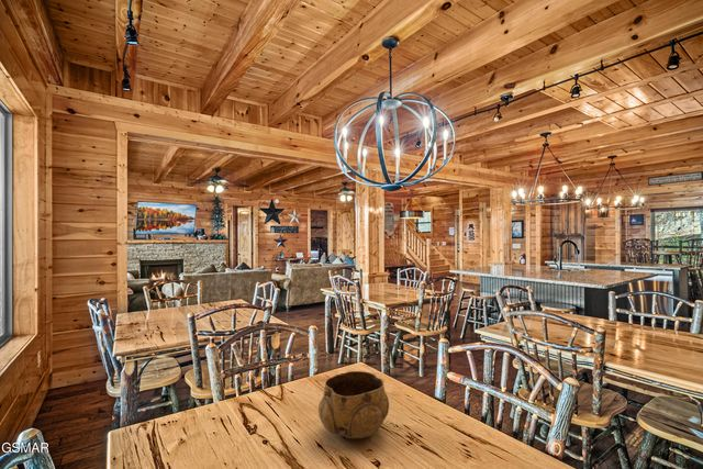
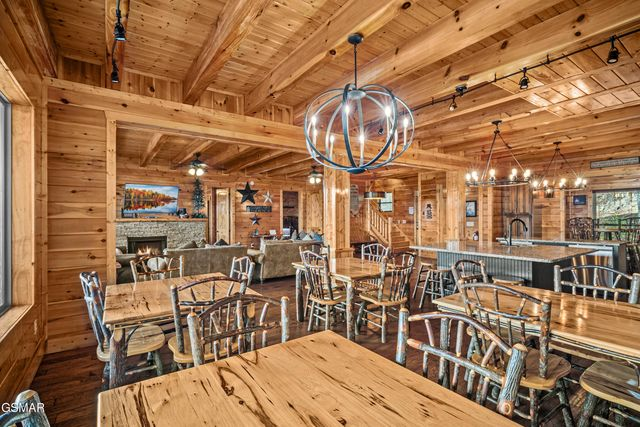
- decorative bowl [317,370,390,439]
